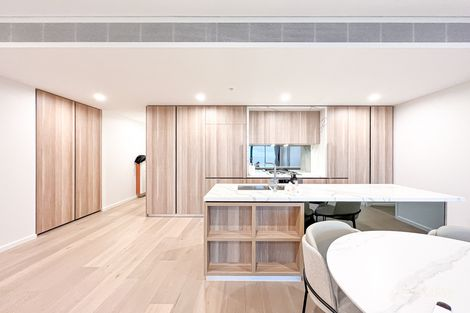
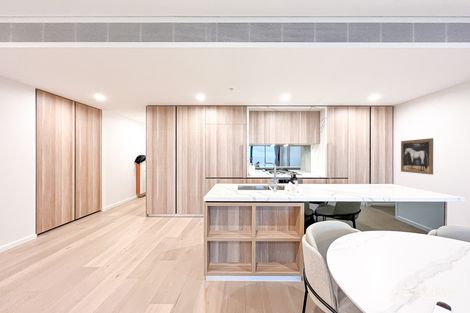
+ wall art [400,137,434,176]
